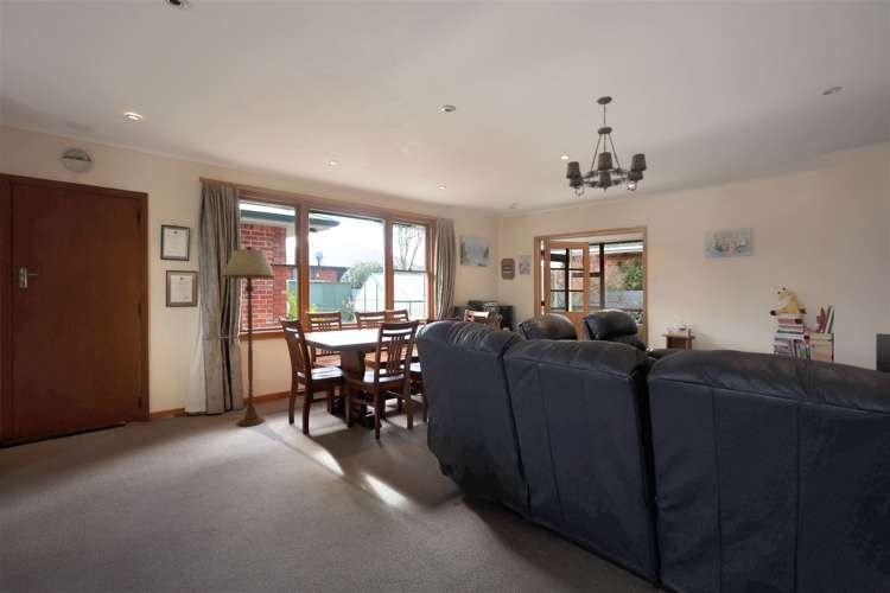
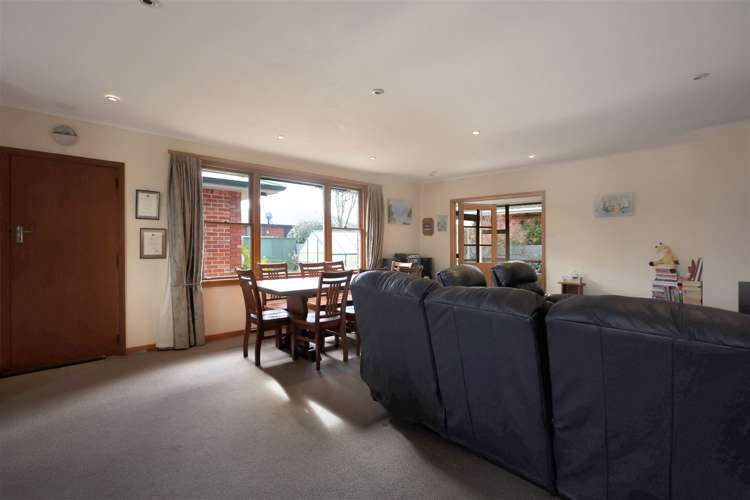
- floor lamp [220,246,278,427]
- chandelier [565,95,648,197]
